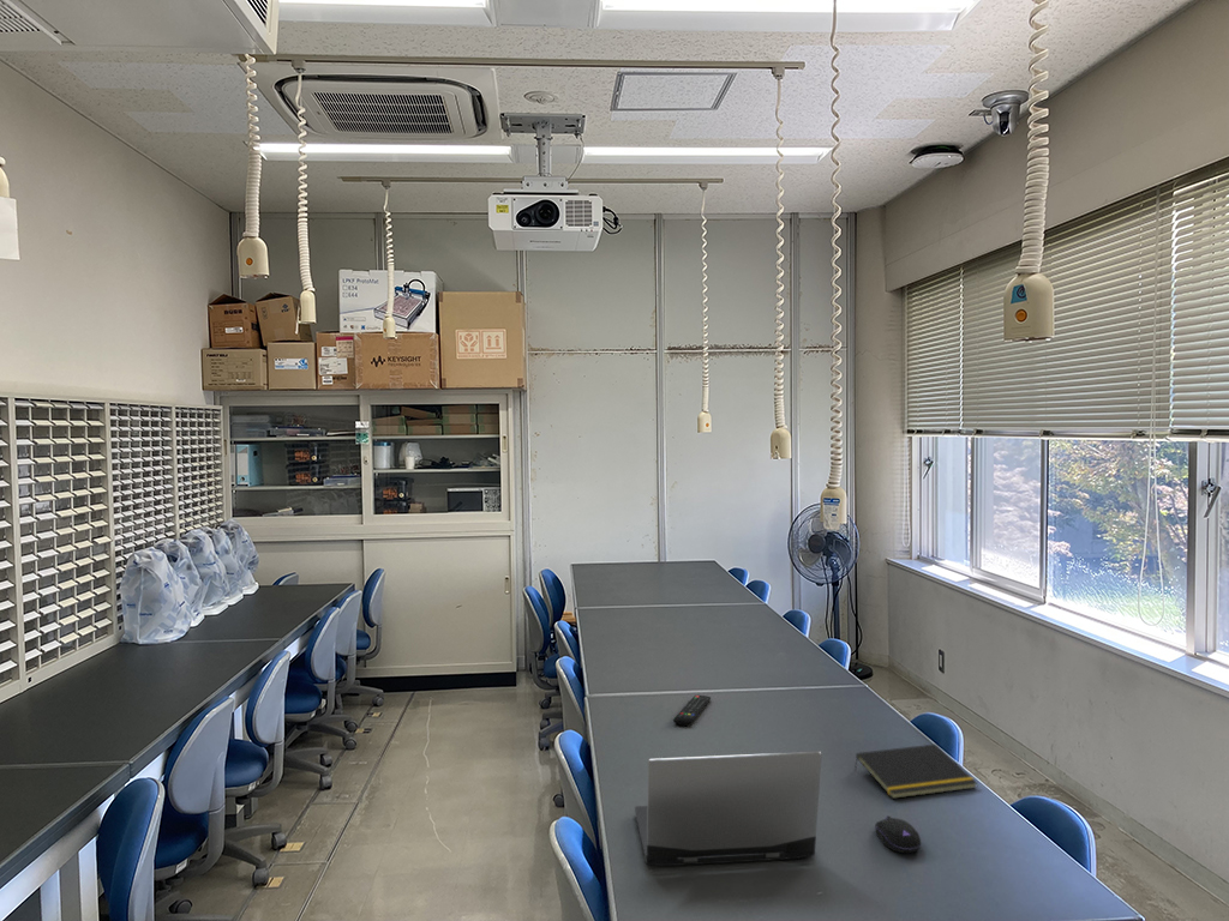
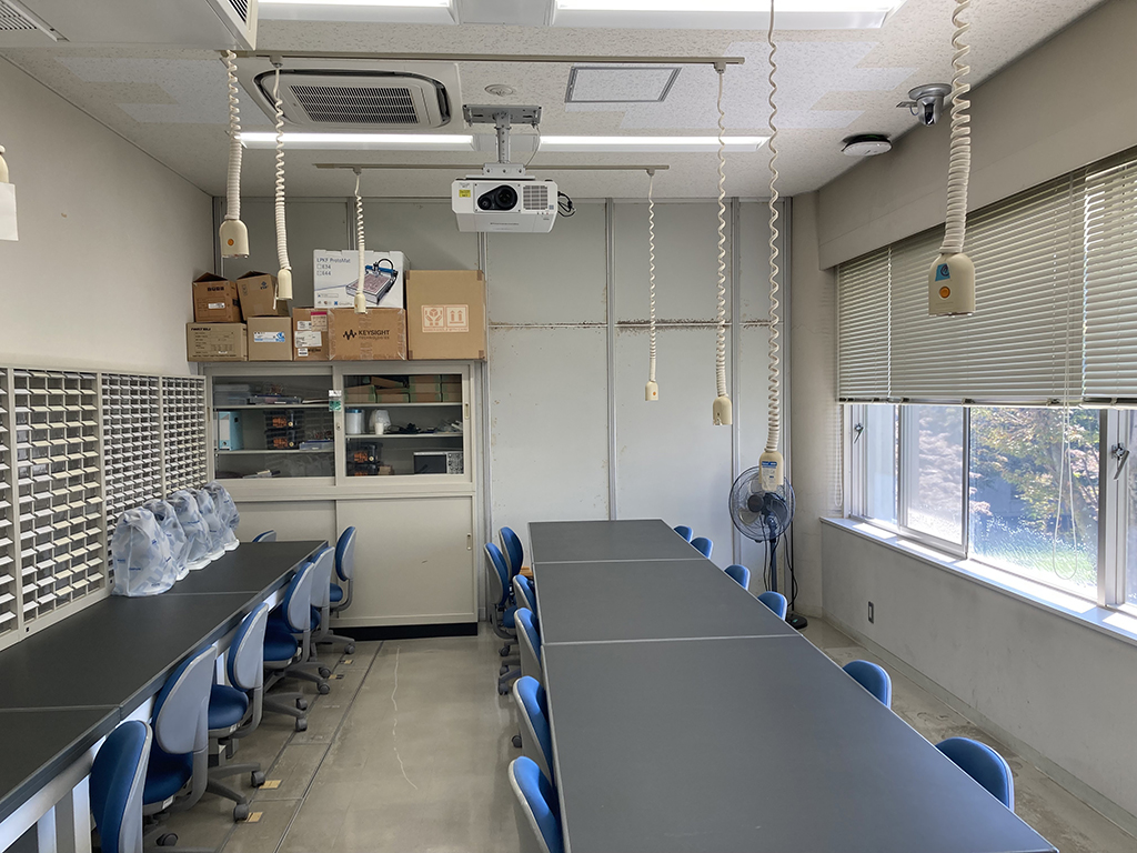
- remote control [672,694,712,727]
- computer mouse [874,815,922,854]
- notepad [853,744,978,800]
- laptop computer [634,751,822,867]
